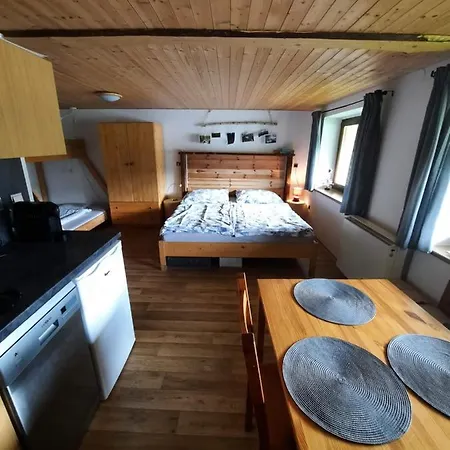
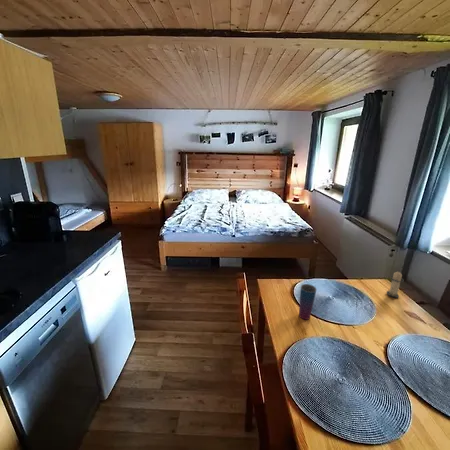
+ cup [298,283,318,321]
+ candle [386,271,405,299]
